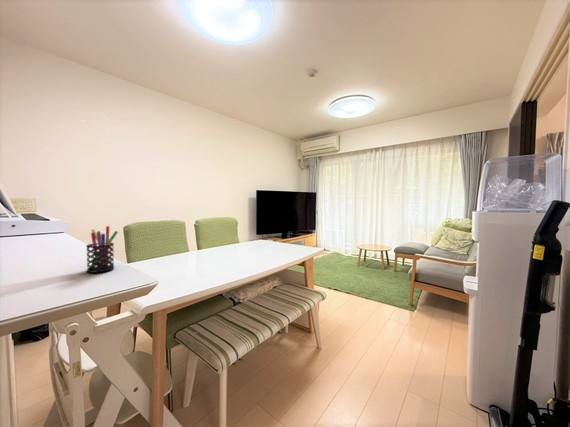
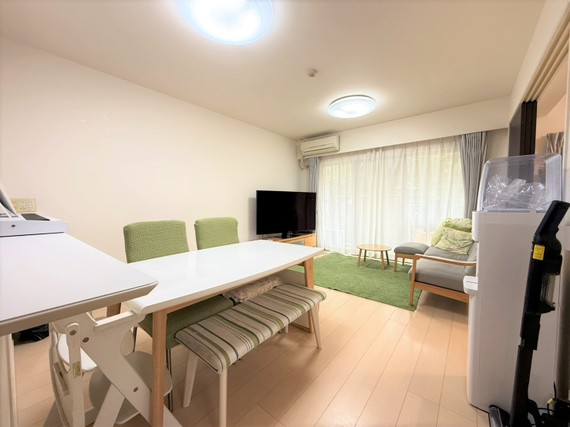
- pen holder [85,225,119,274]
